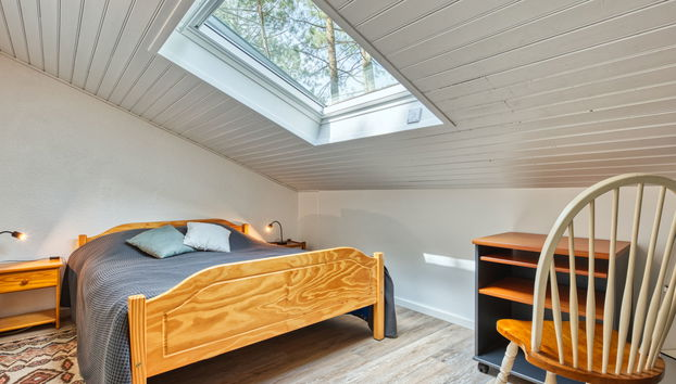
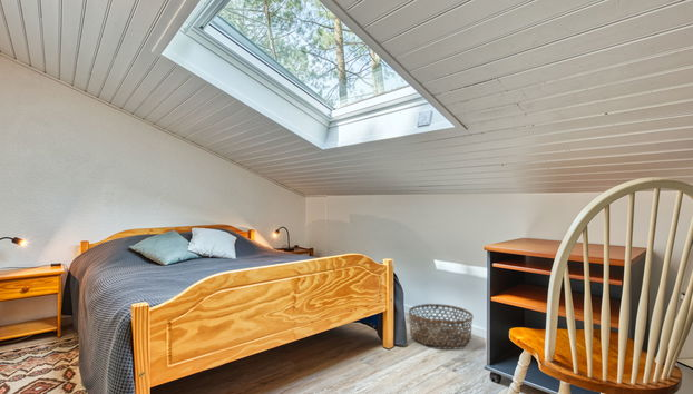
+ basket [408,303,474,348]
